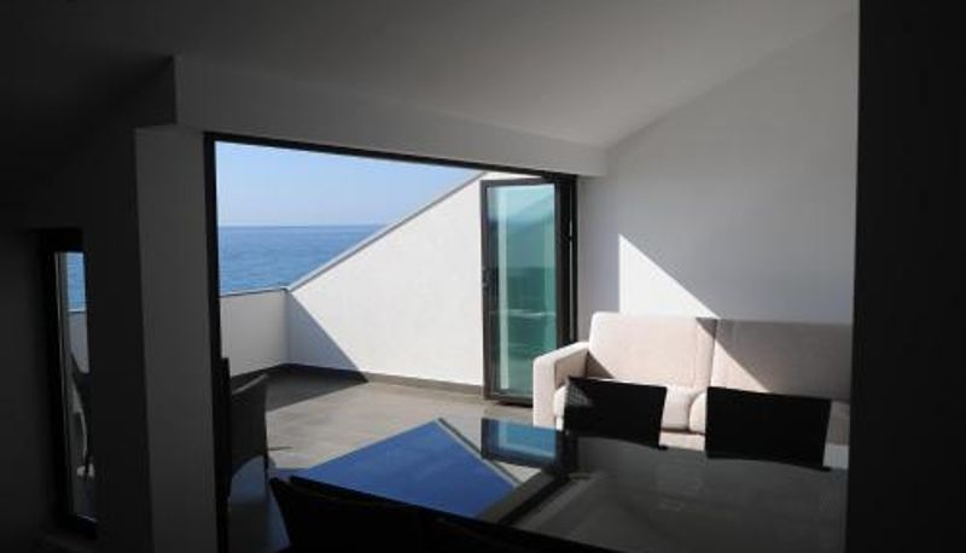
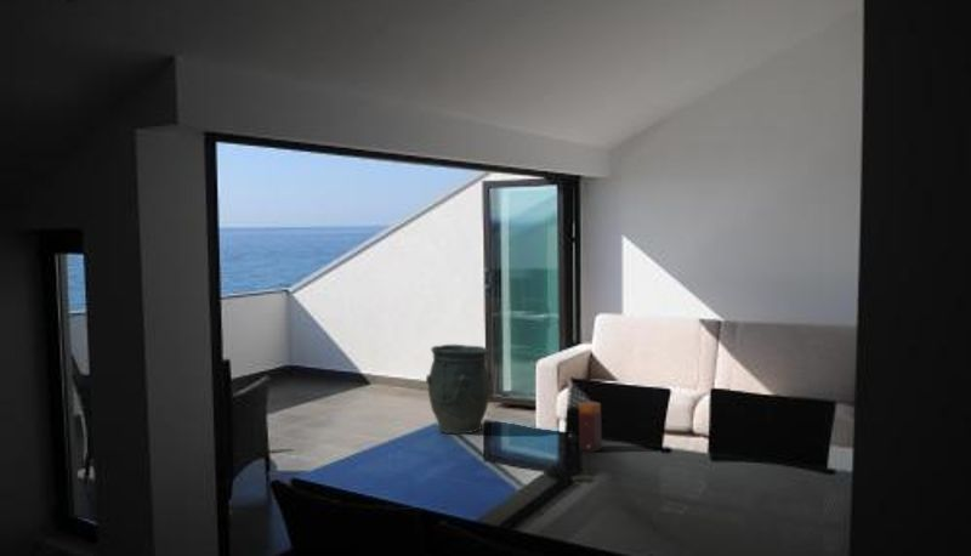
+ vase [425,344,493,436]
+ candle [578,399,603,453]
